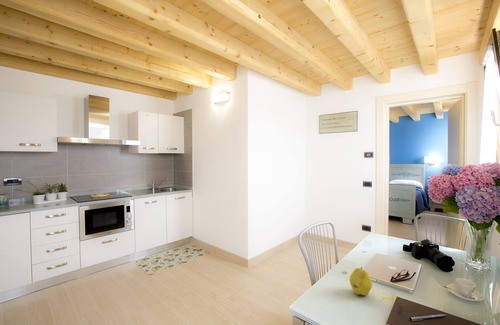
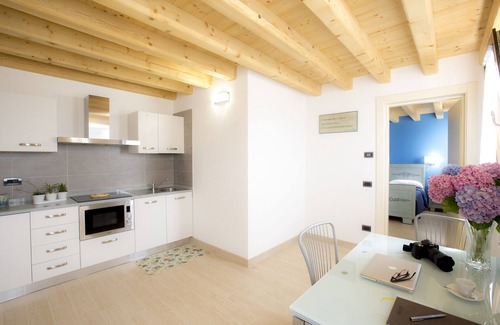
- fruit [349,266,373,296]
